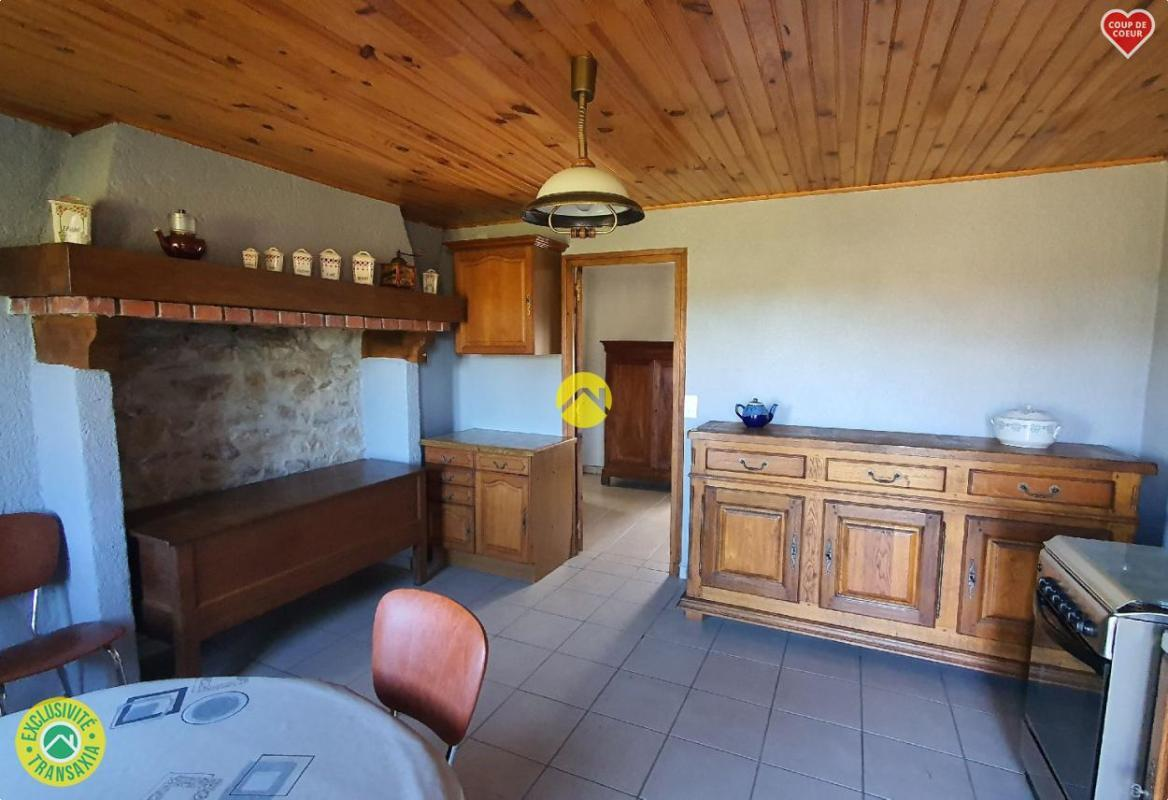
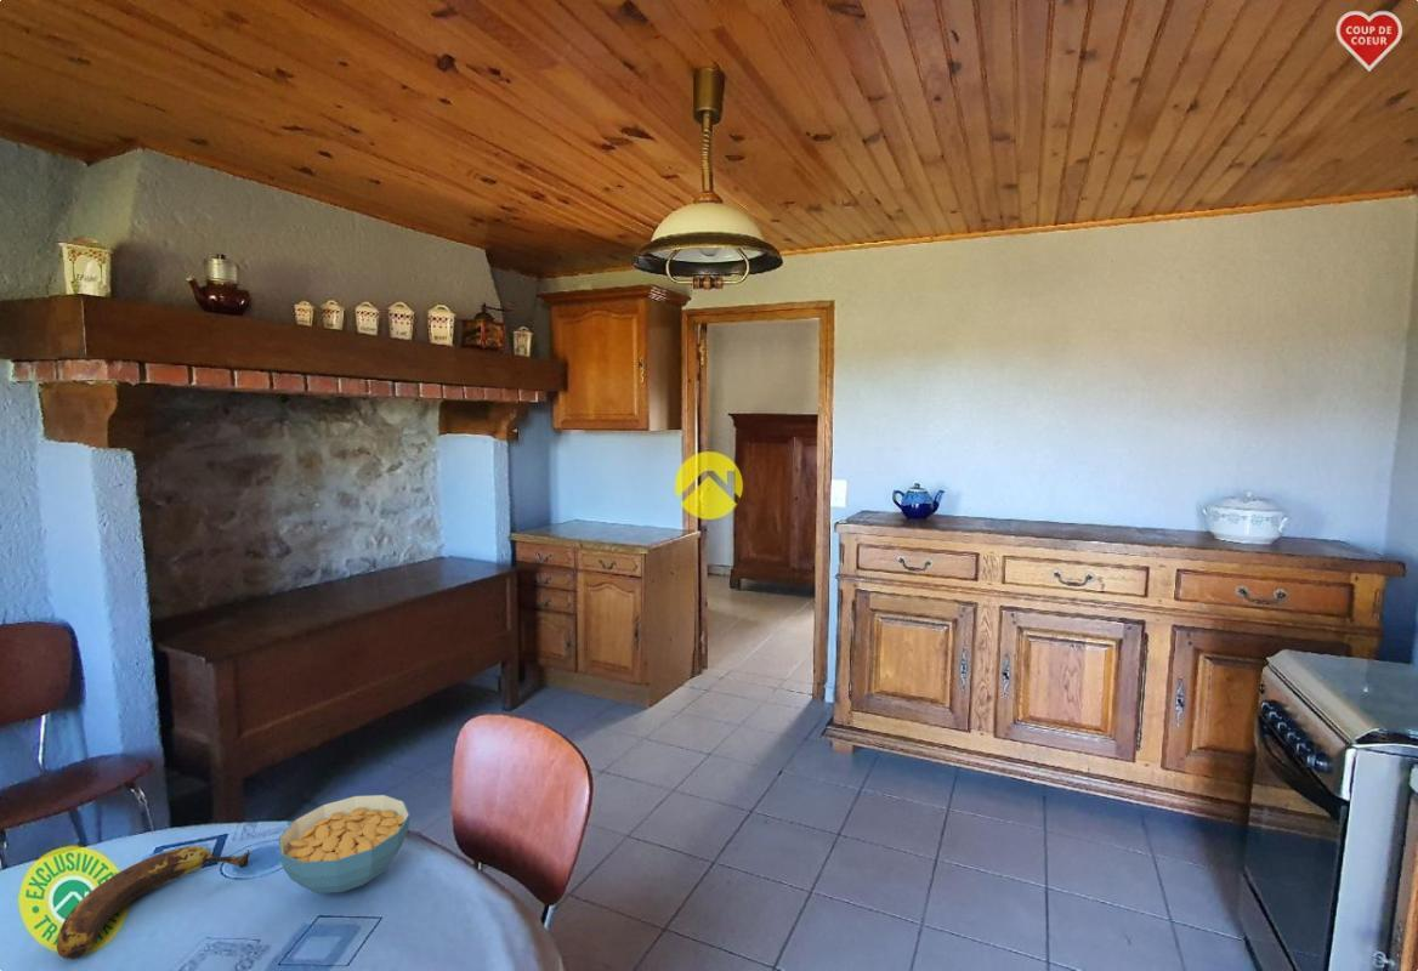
+ banana [56,845,251,960]
+ cereal bowl [278,794,412,895]
